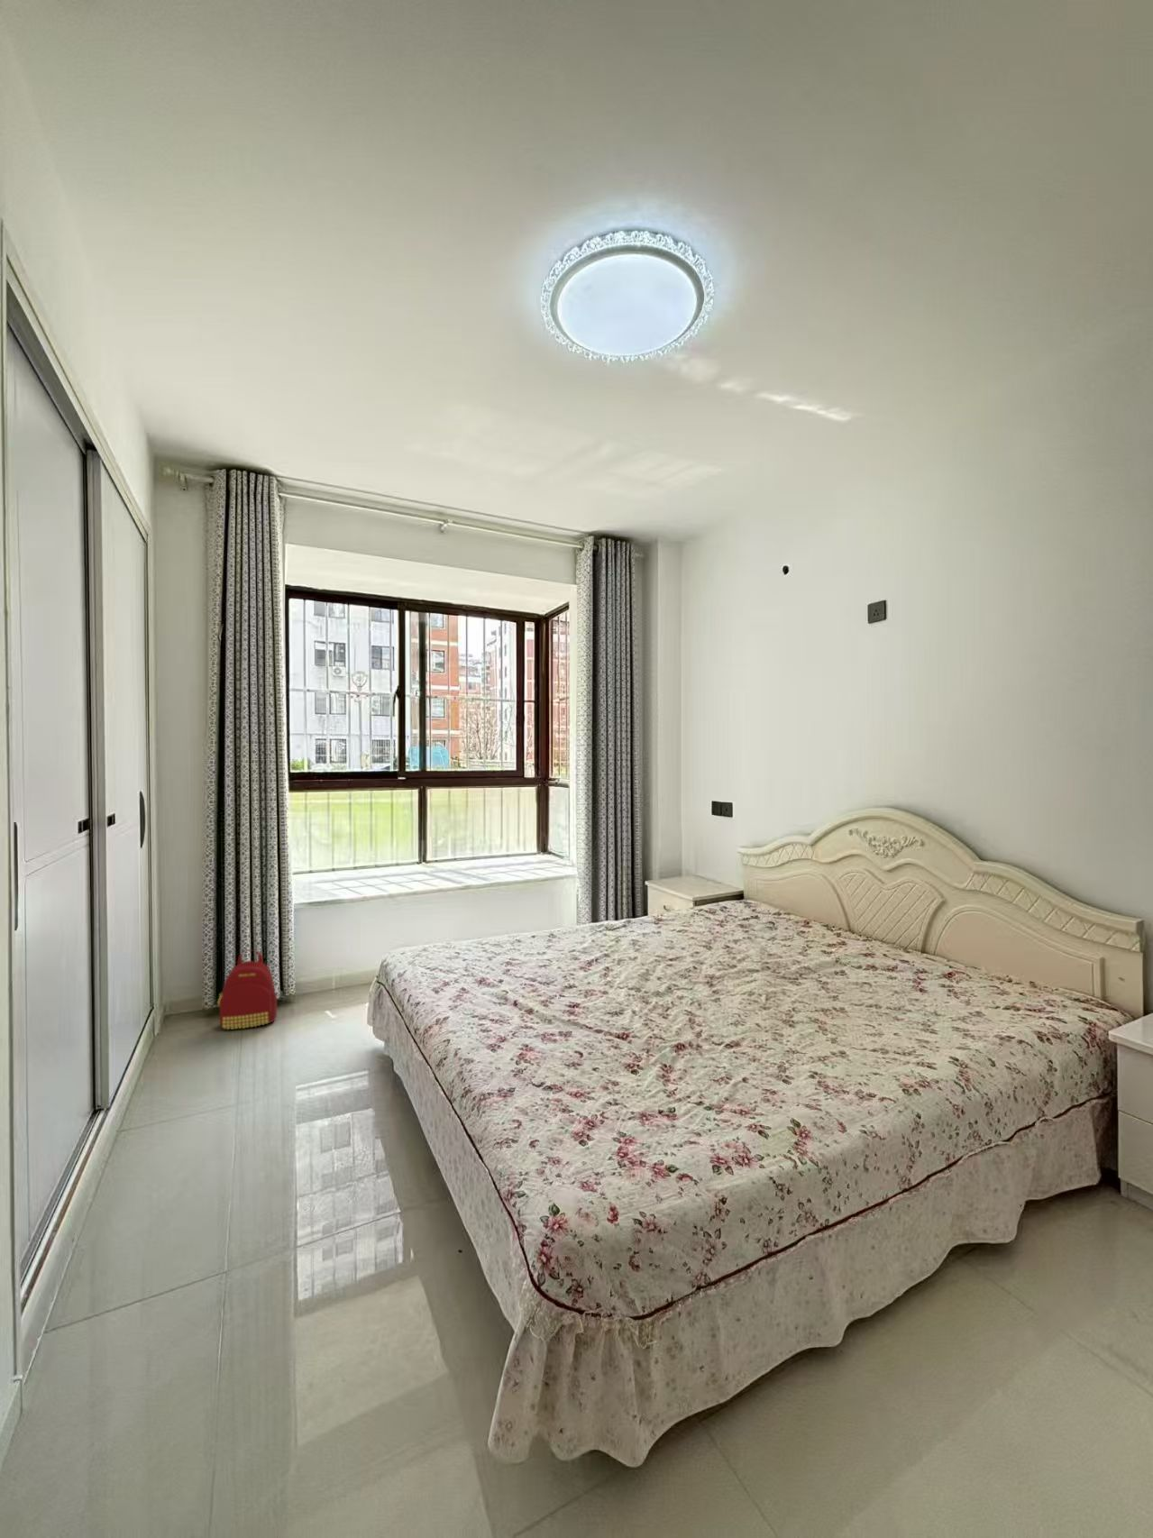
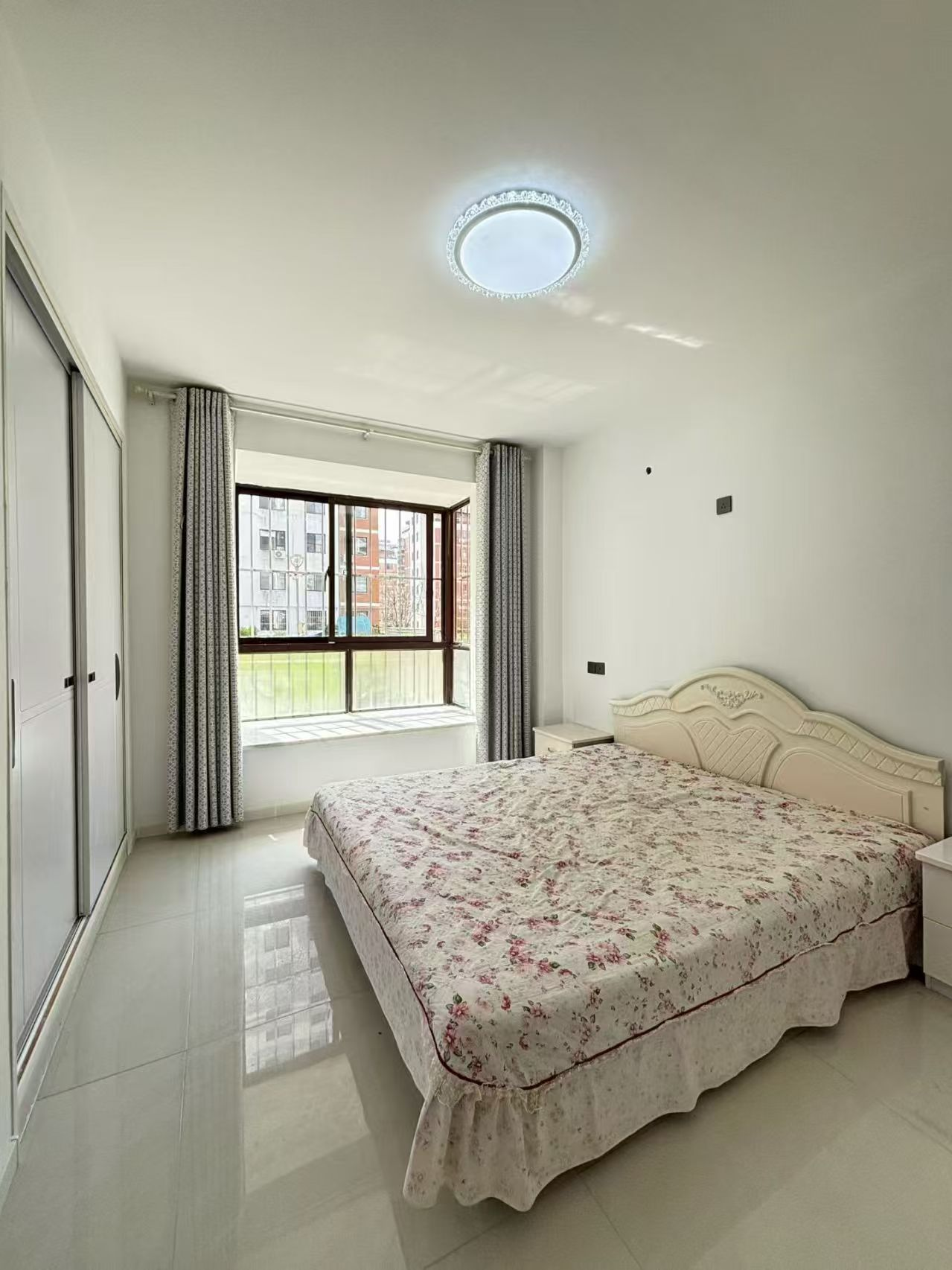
- backpack [217,948,277,1031]
